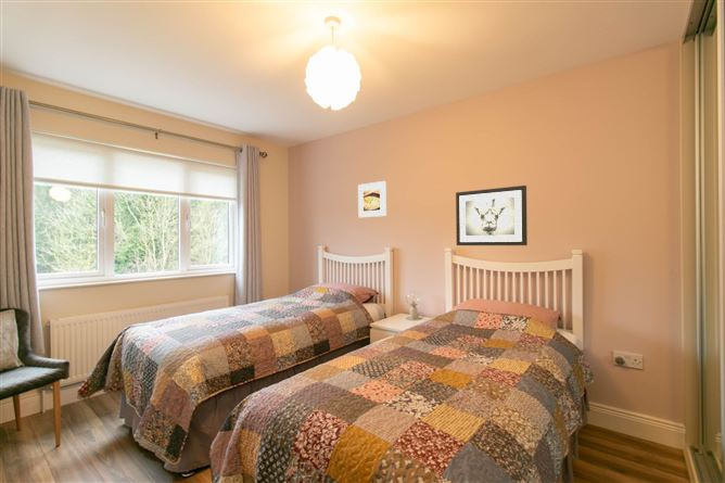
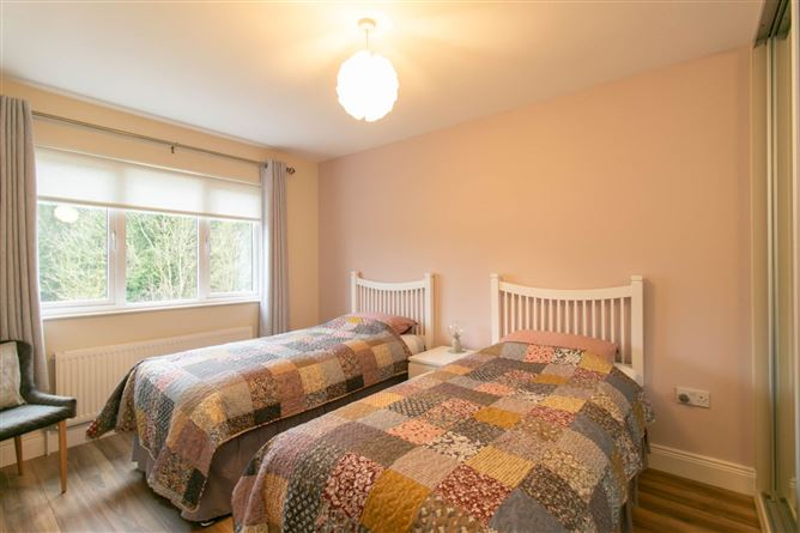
- wall art [455,185,529,246]
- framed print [357,180,387,218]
